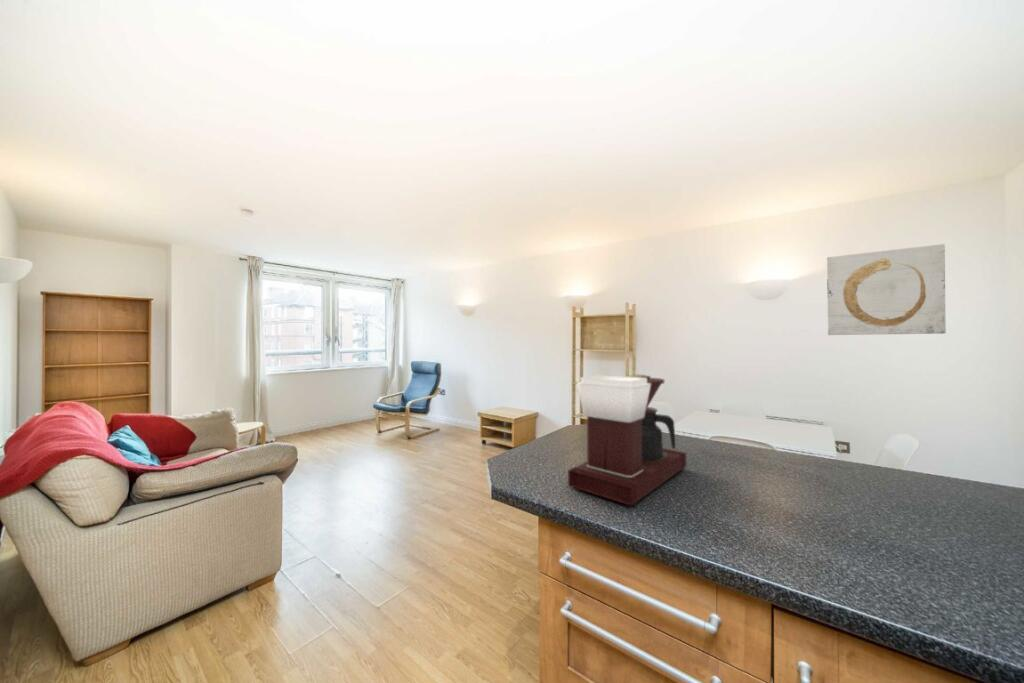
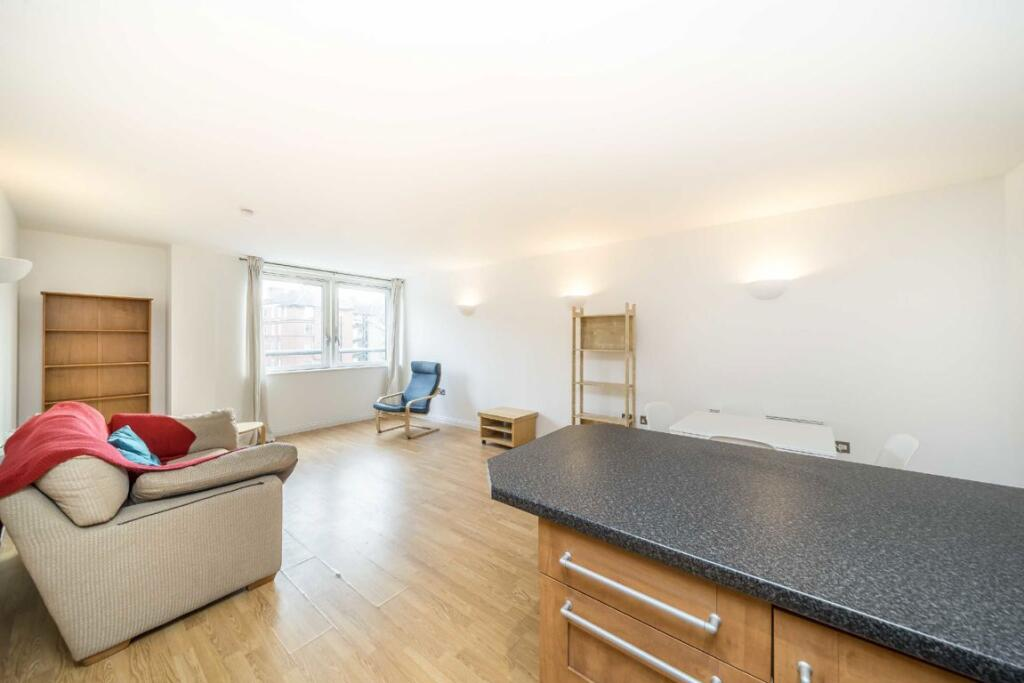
- coffee maker [567,373,687,507]
- wall art [826,243,947,336]
